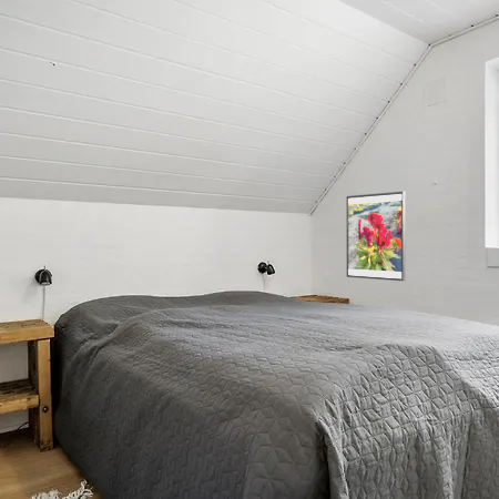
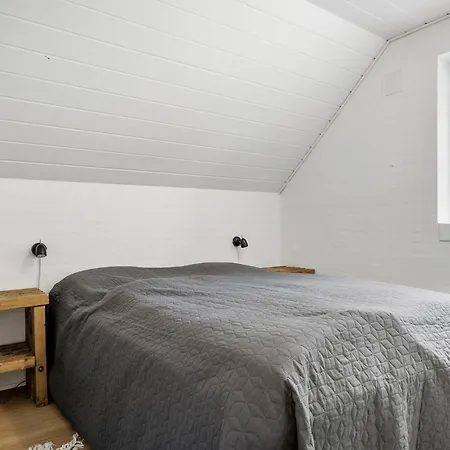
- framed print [346,191,407,282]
